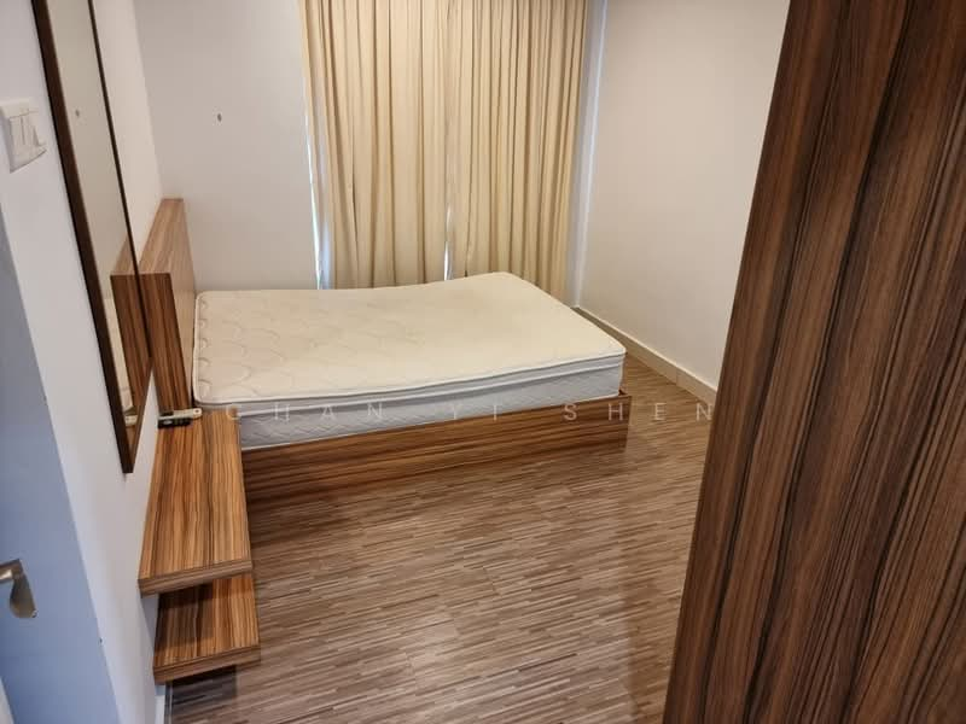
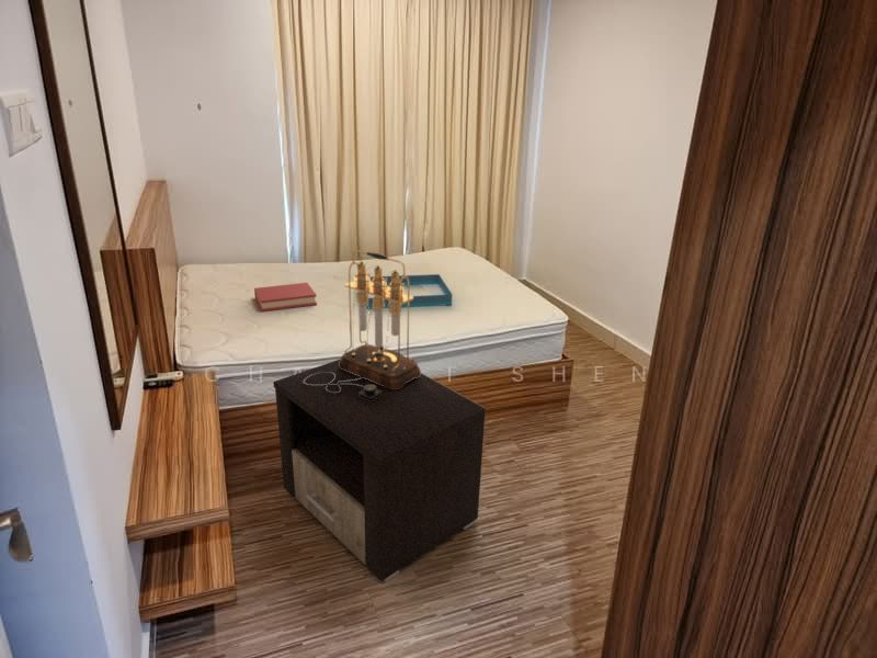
+ tray [366,273,454,310]
+ hardback book [253,282,318,313]
+ table lamp [303,249,422,401]
+ nightstand [273,359,487,582]
